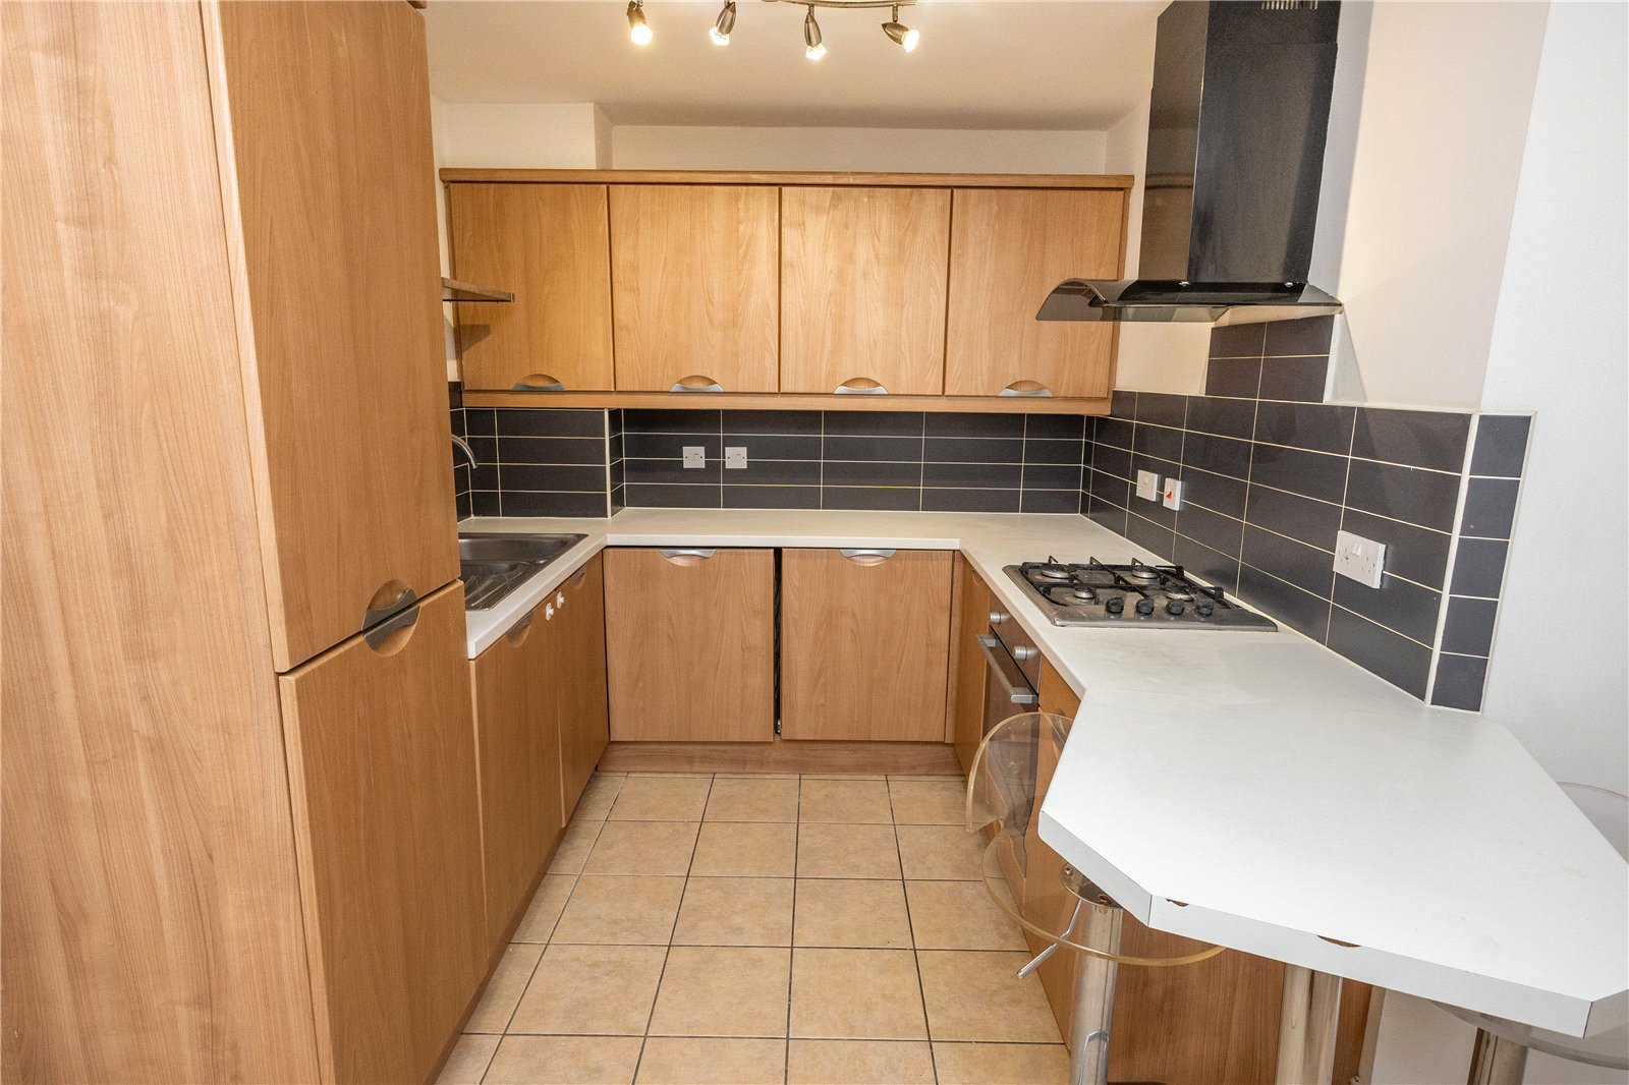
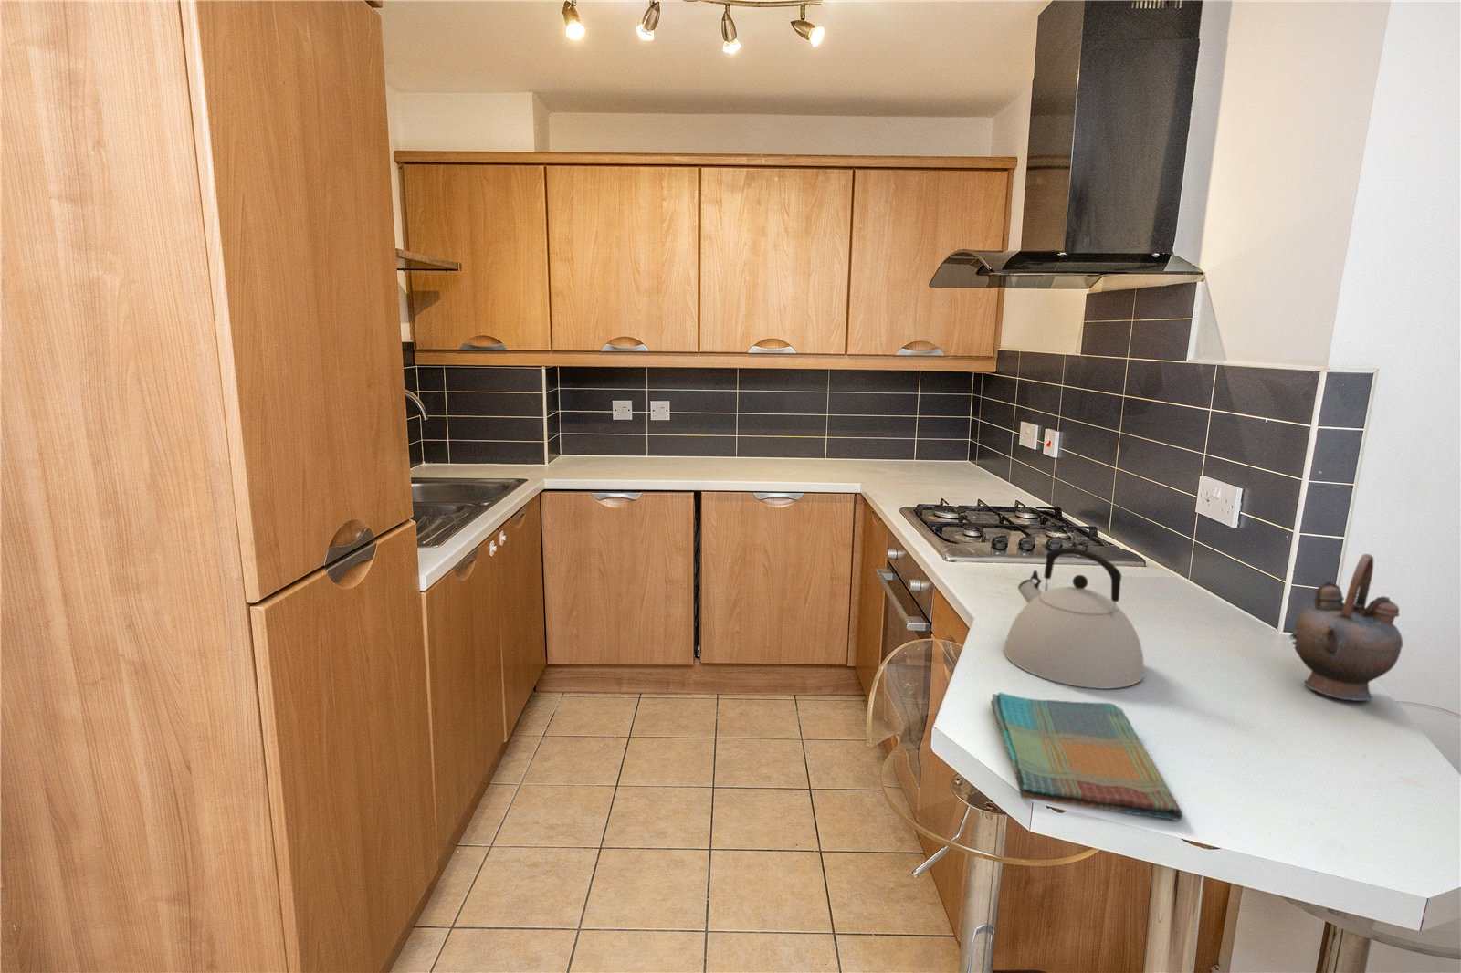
+ kettle [1003,546,1145,690]
+ teapot [1288,553,1403,702]
+ dish towel [990,691,1183,821]
